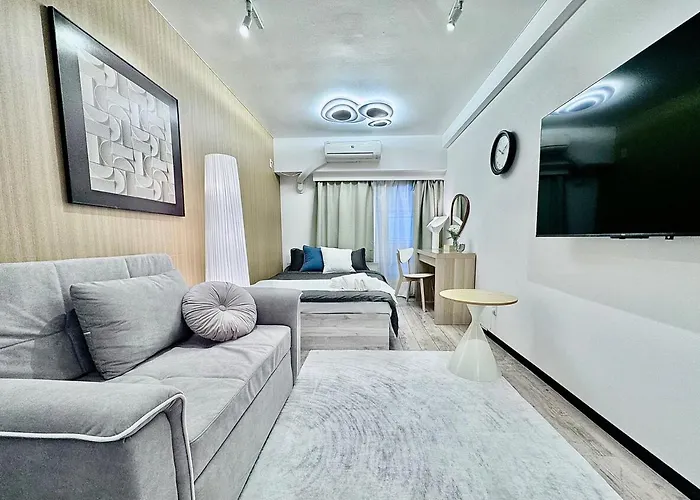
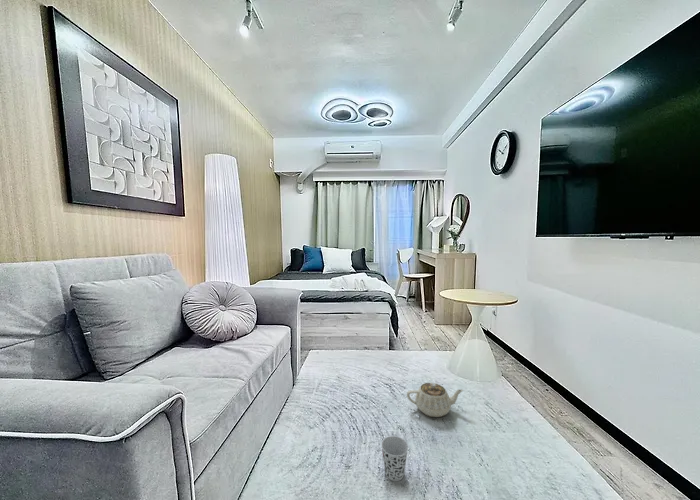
+ teapot [406,382,464,418]
+ cup [380,435,409,482]
